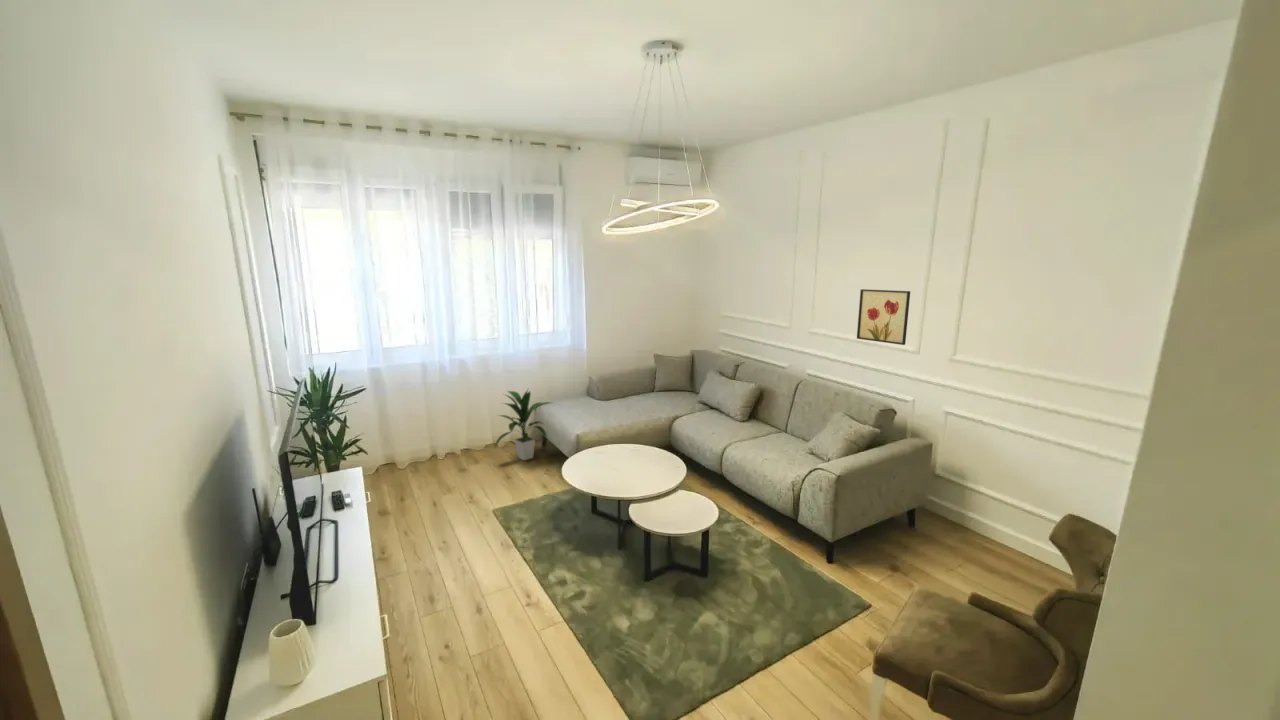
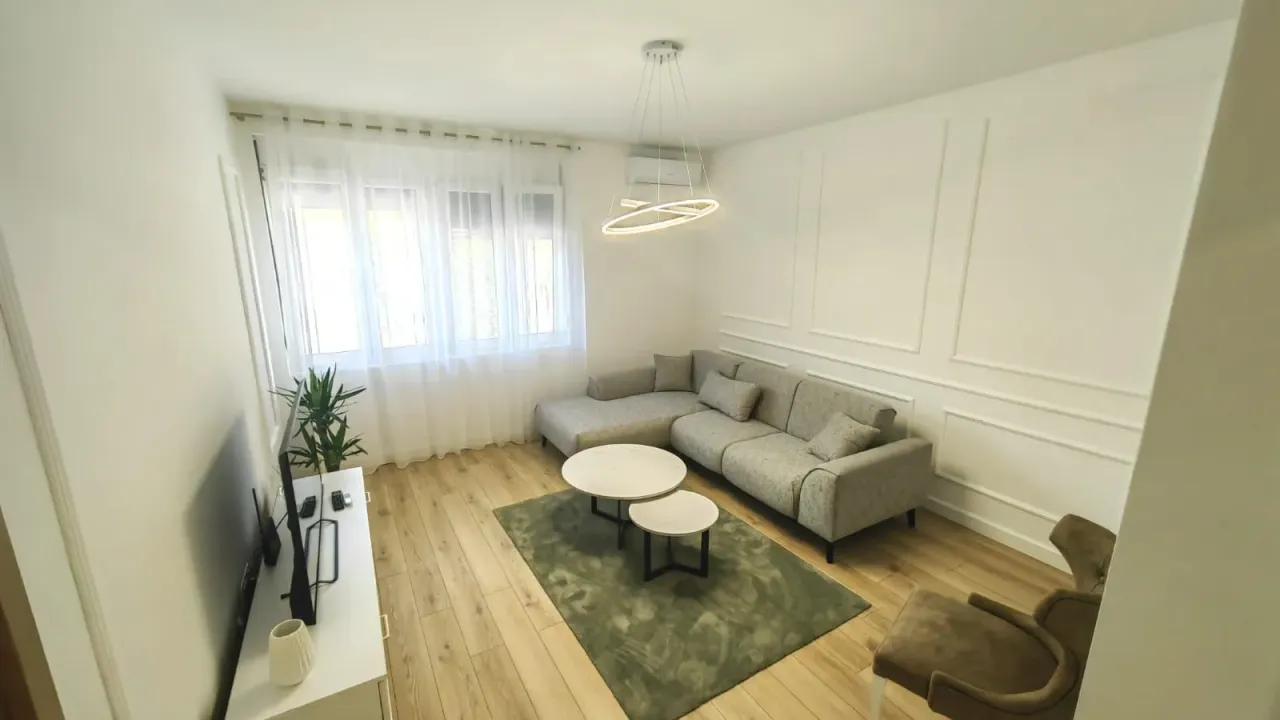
- indoor plant [492,388,553,462]
- wall art [856,288,911,346]
